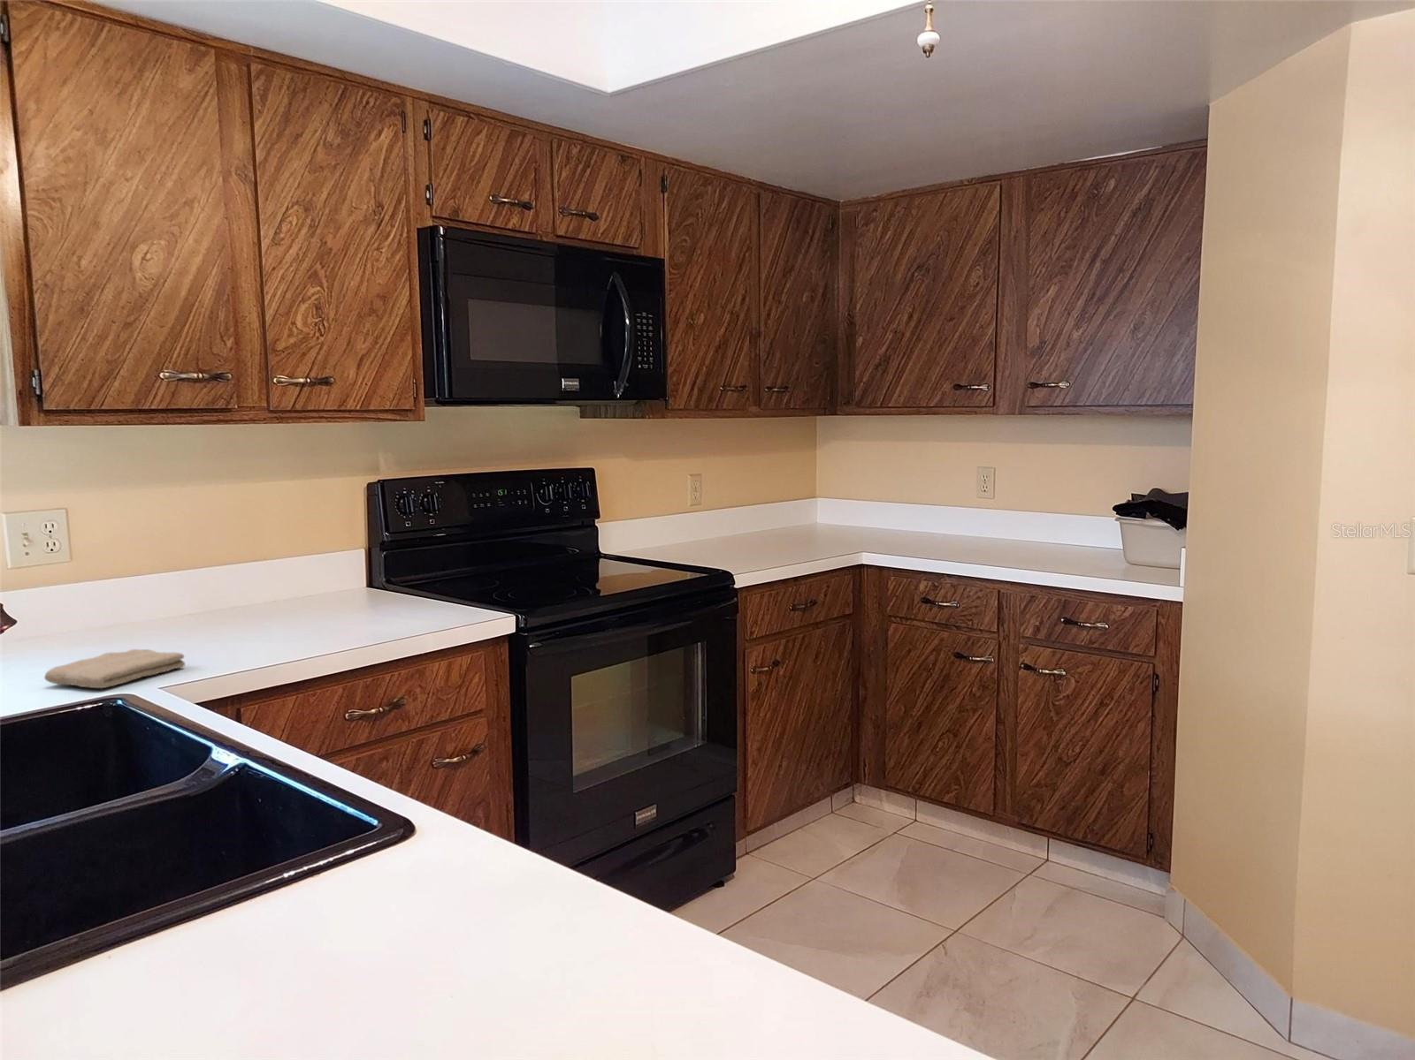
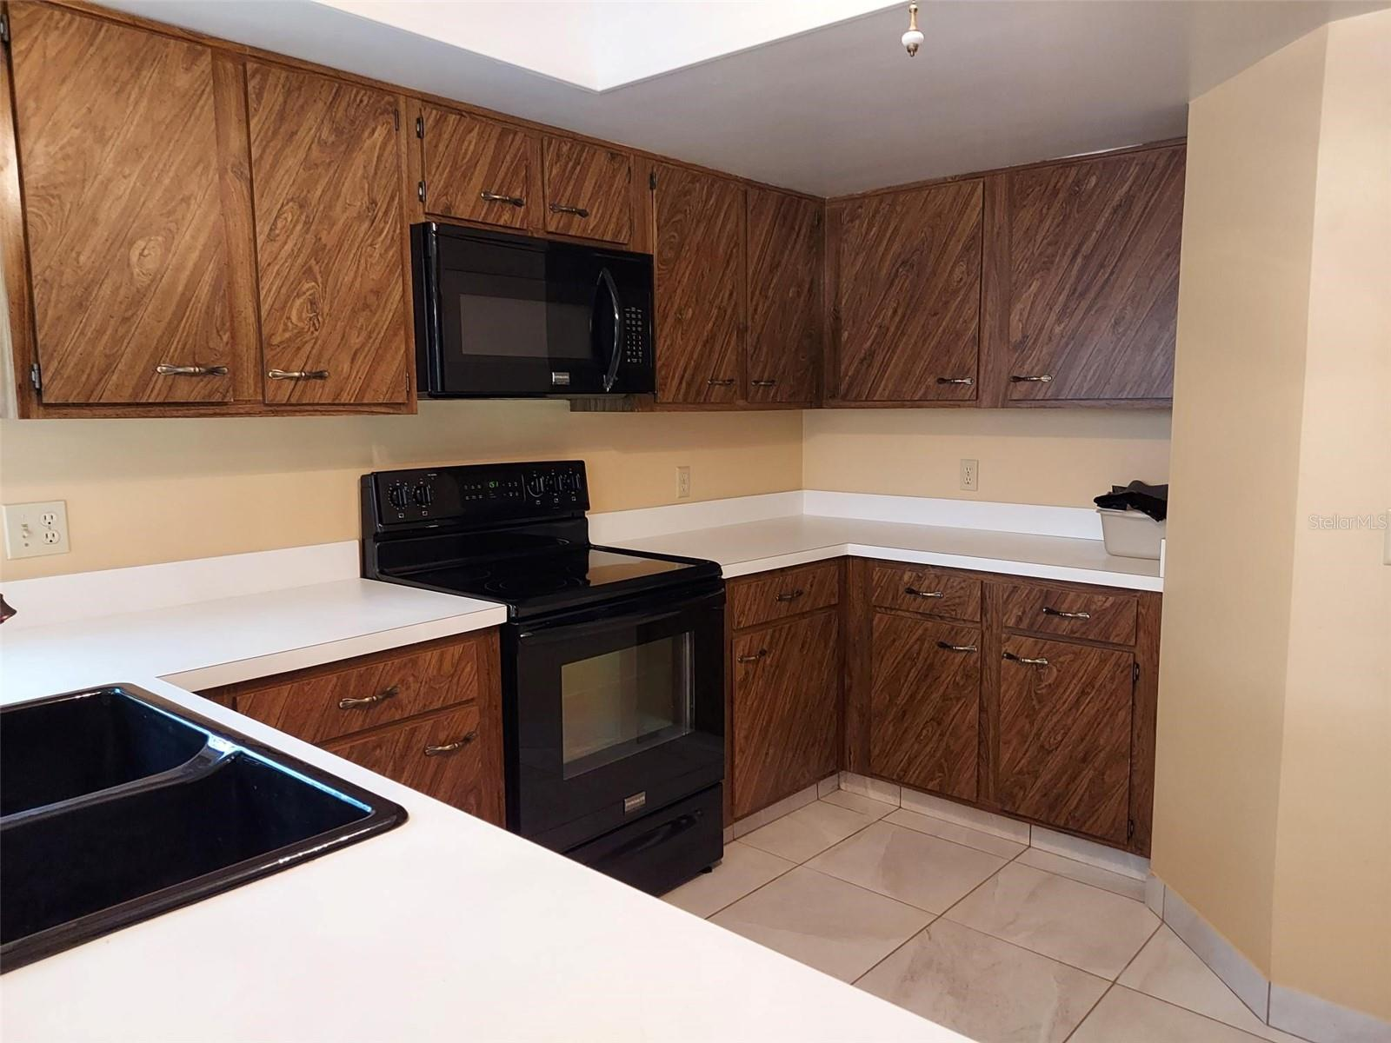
- washcloth [43,648,186,689]
